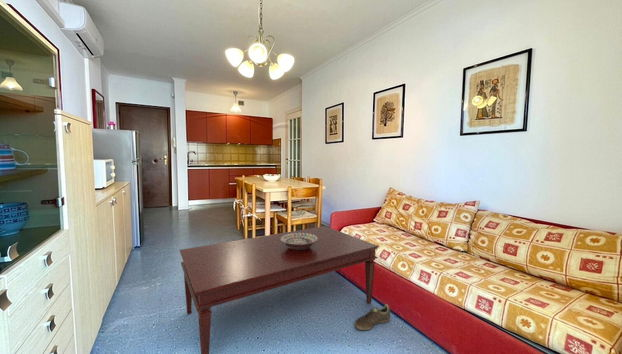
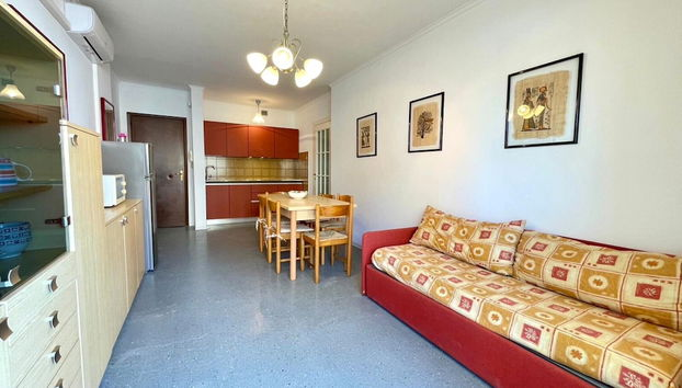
- decorative bowl [280,233,318,250]
- coffee table [179,225,380,354]
- sneaker [354,303,391,331]
